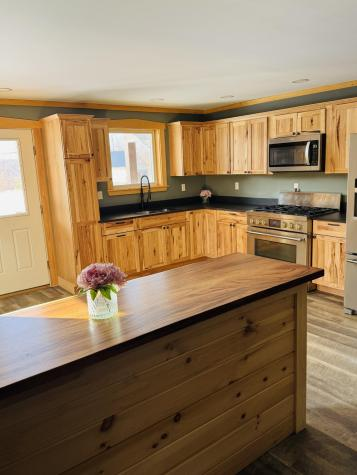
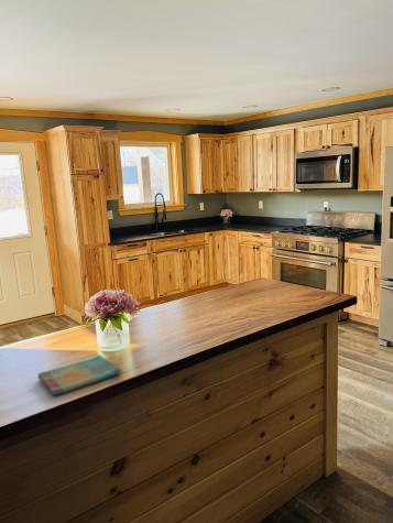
+ dish towel [37,353,121,396]
